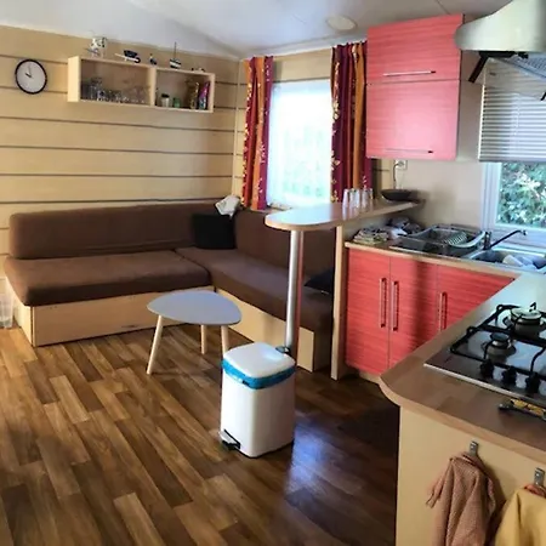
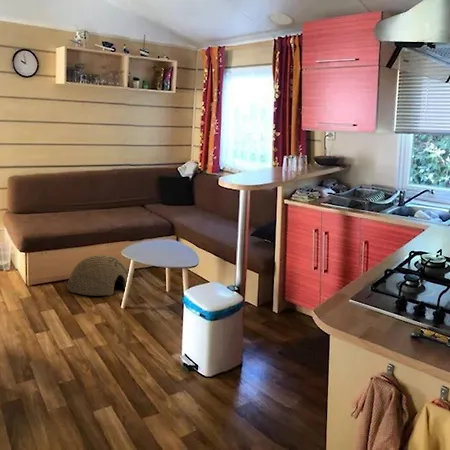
+ woven basket [66,253,130,296]
